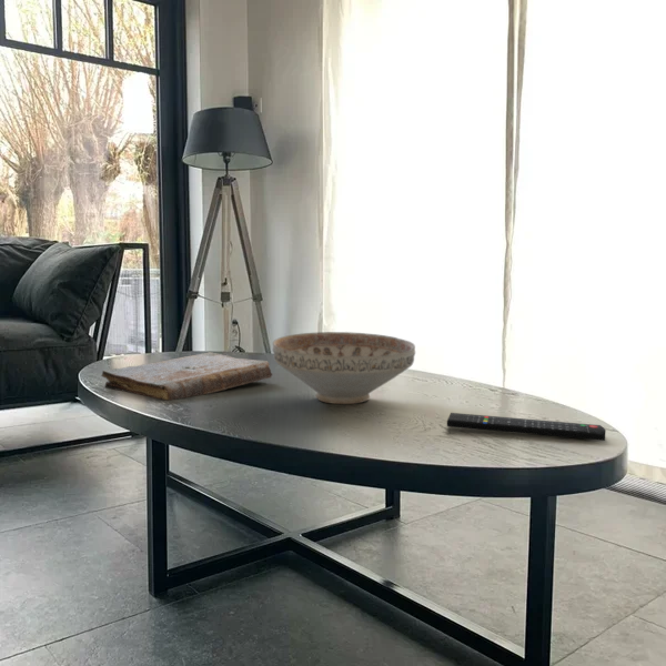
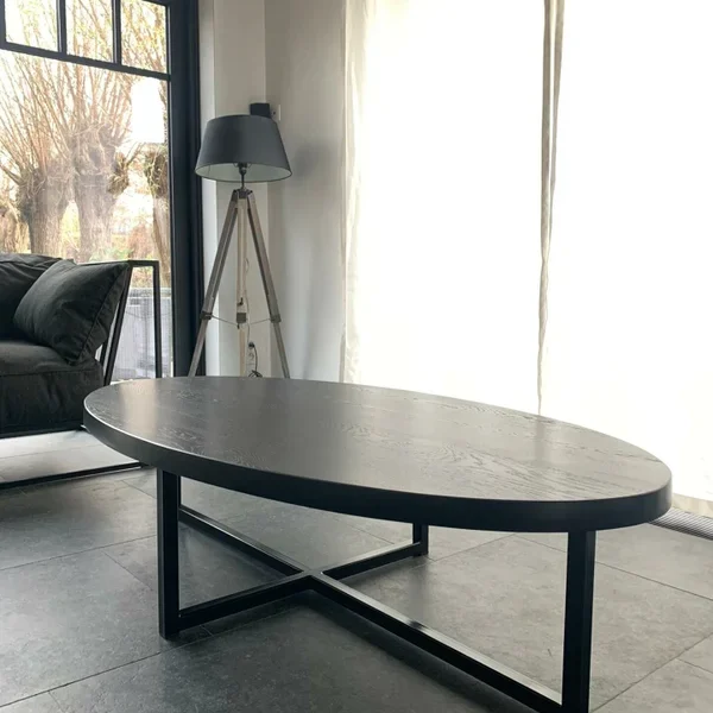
- decorative bowl [272,331,416,405]
- book [100,351,273,401]
- remote control [446,412,607,442]
